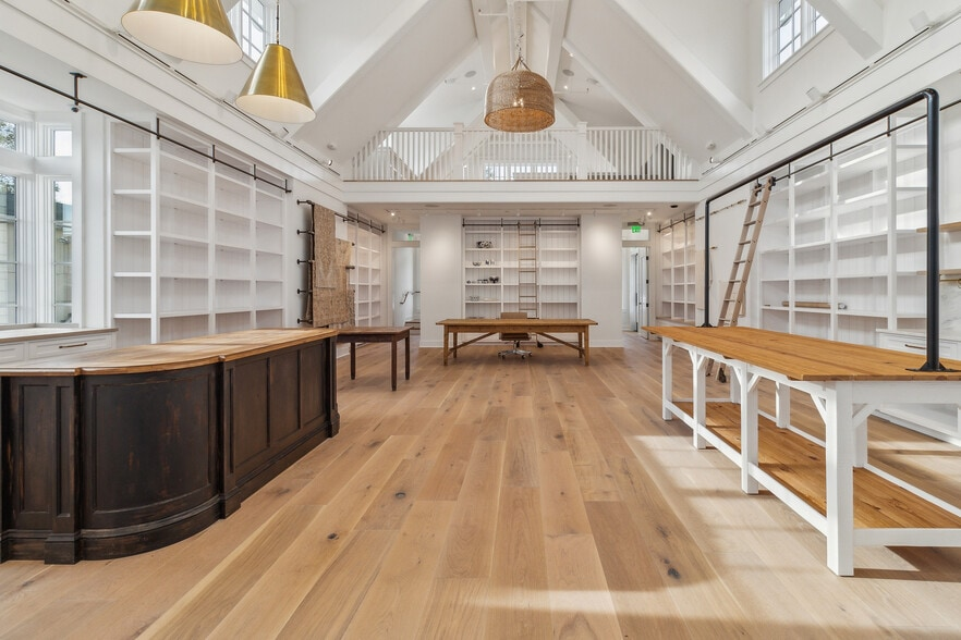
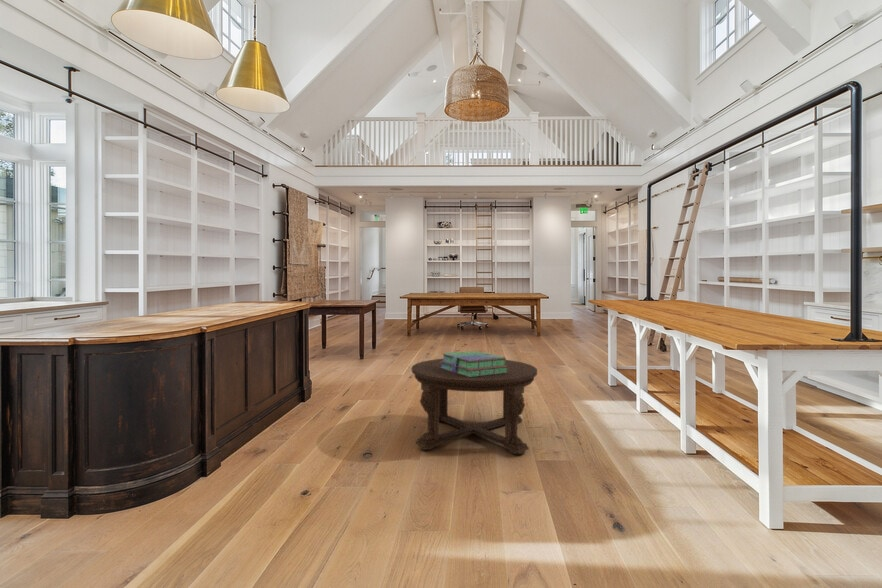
+ coffee table [411,358,538,455]
+ stack of books [440,350,509,377]
